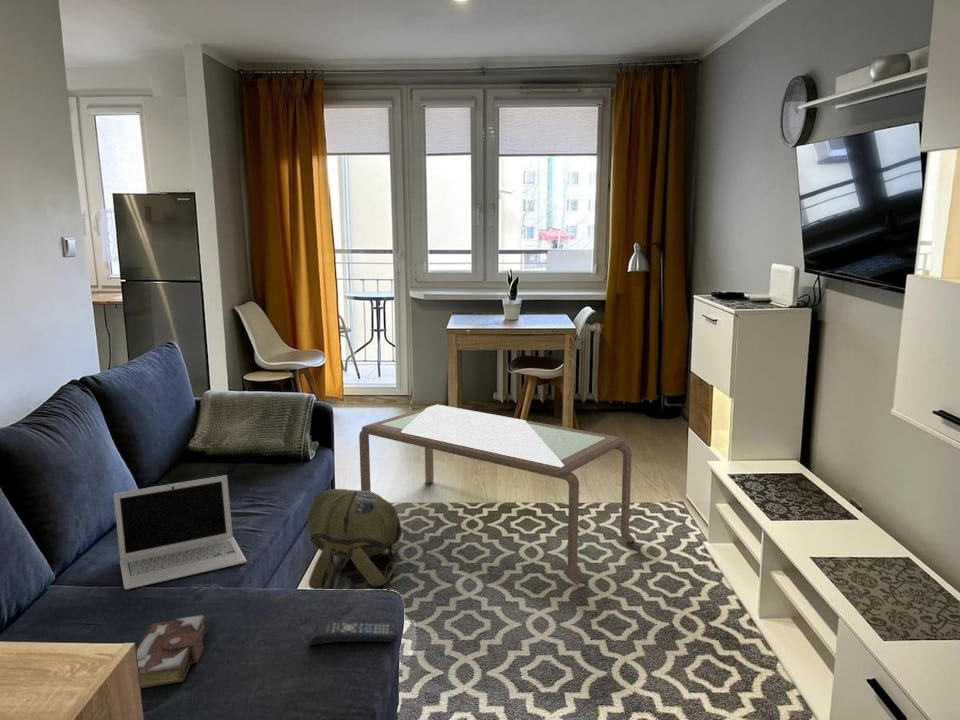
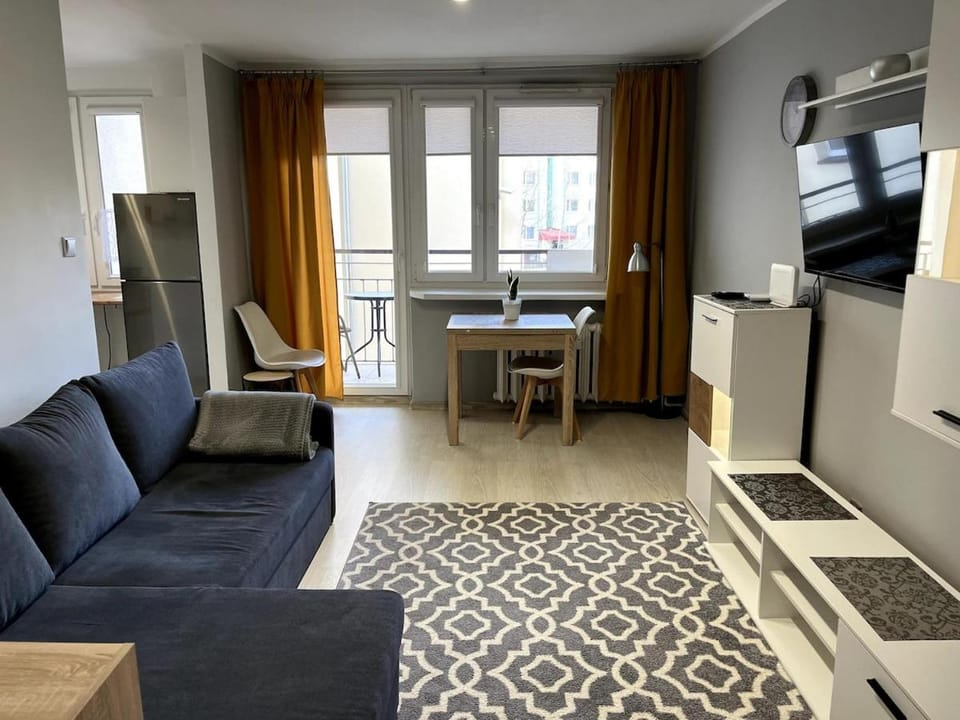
- backpack [307,488,402,590]
- book [135,614,209,689]
- coffee table [358,404,636,585]
- remote control [308,621,398,646]
- laptop [113,474,248,591]
